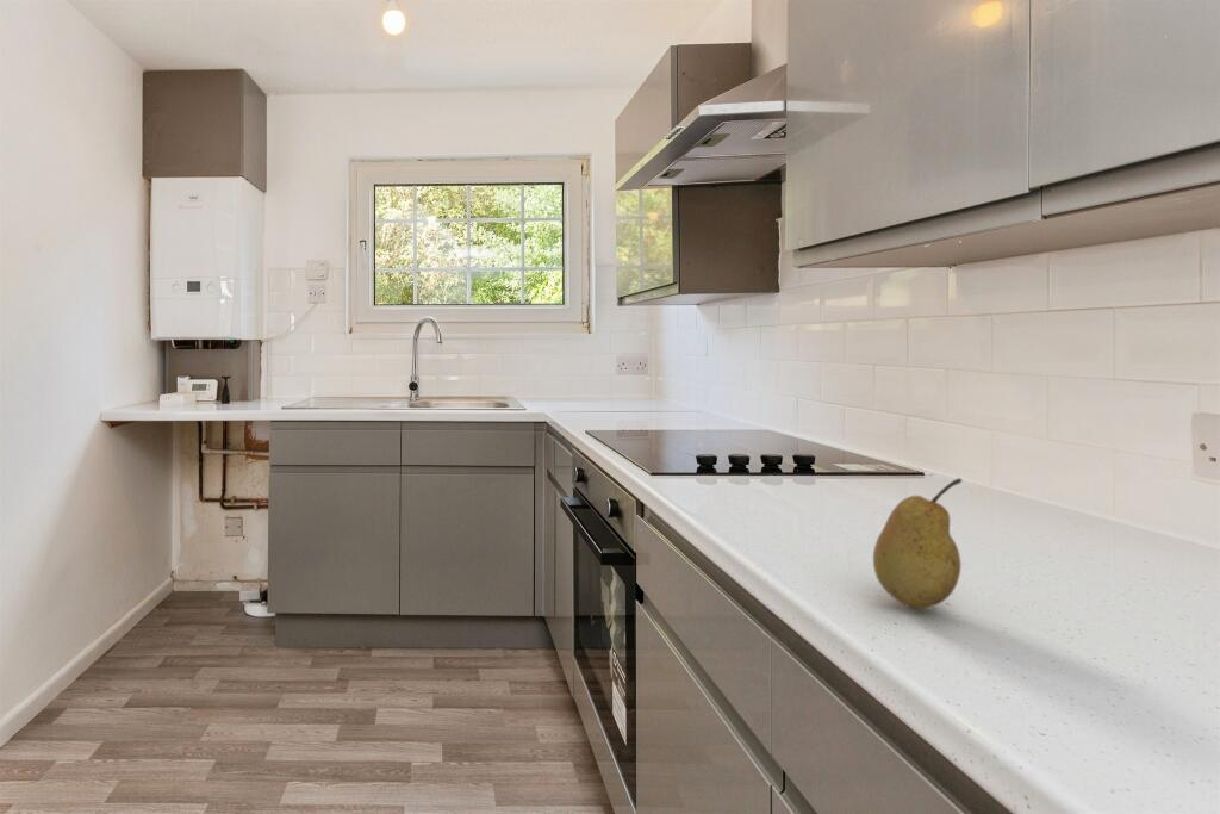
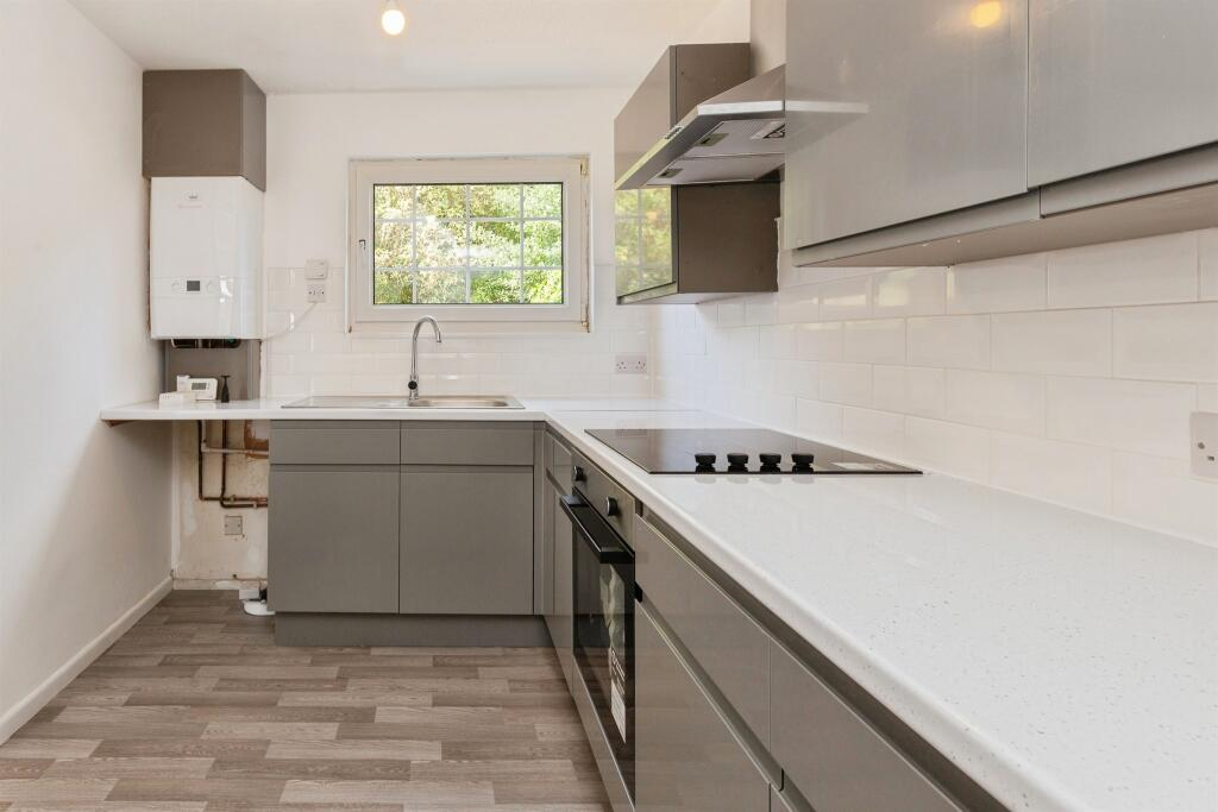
- fruit [872,477,963,610]
